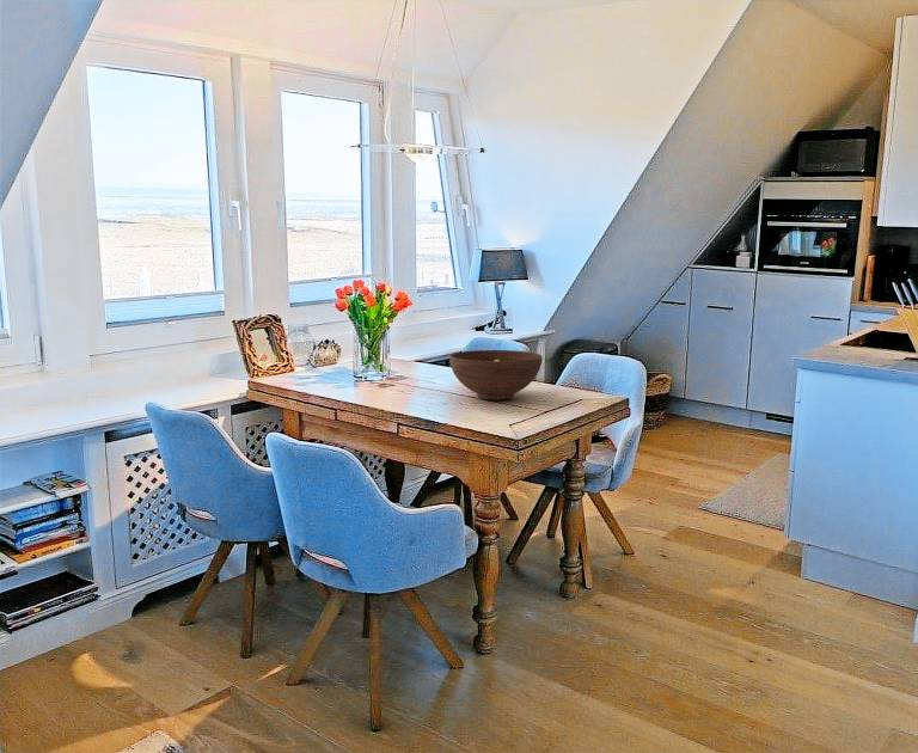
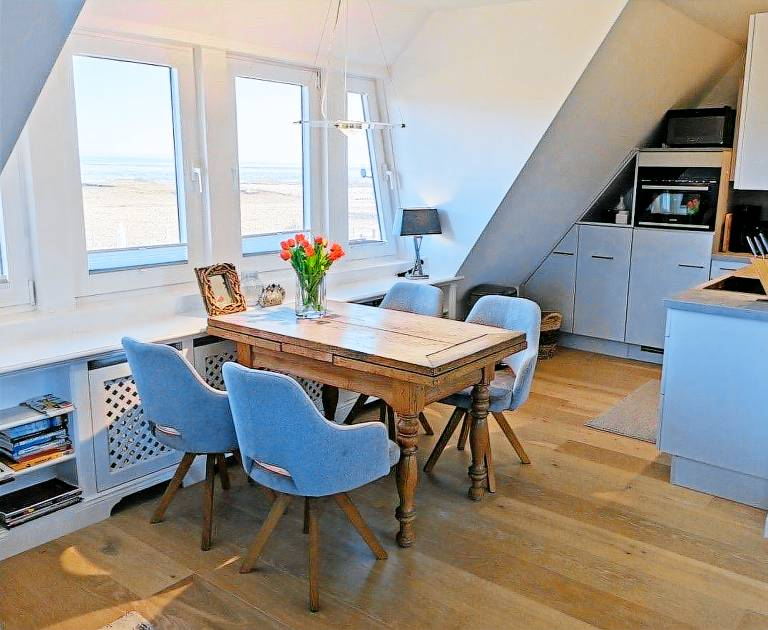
- fruit bowl [448,349,544,402]
